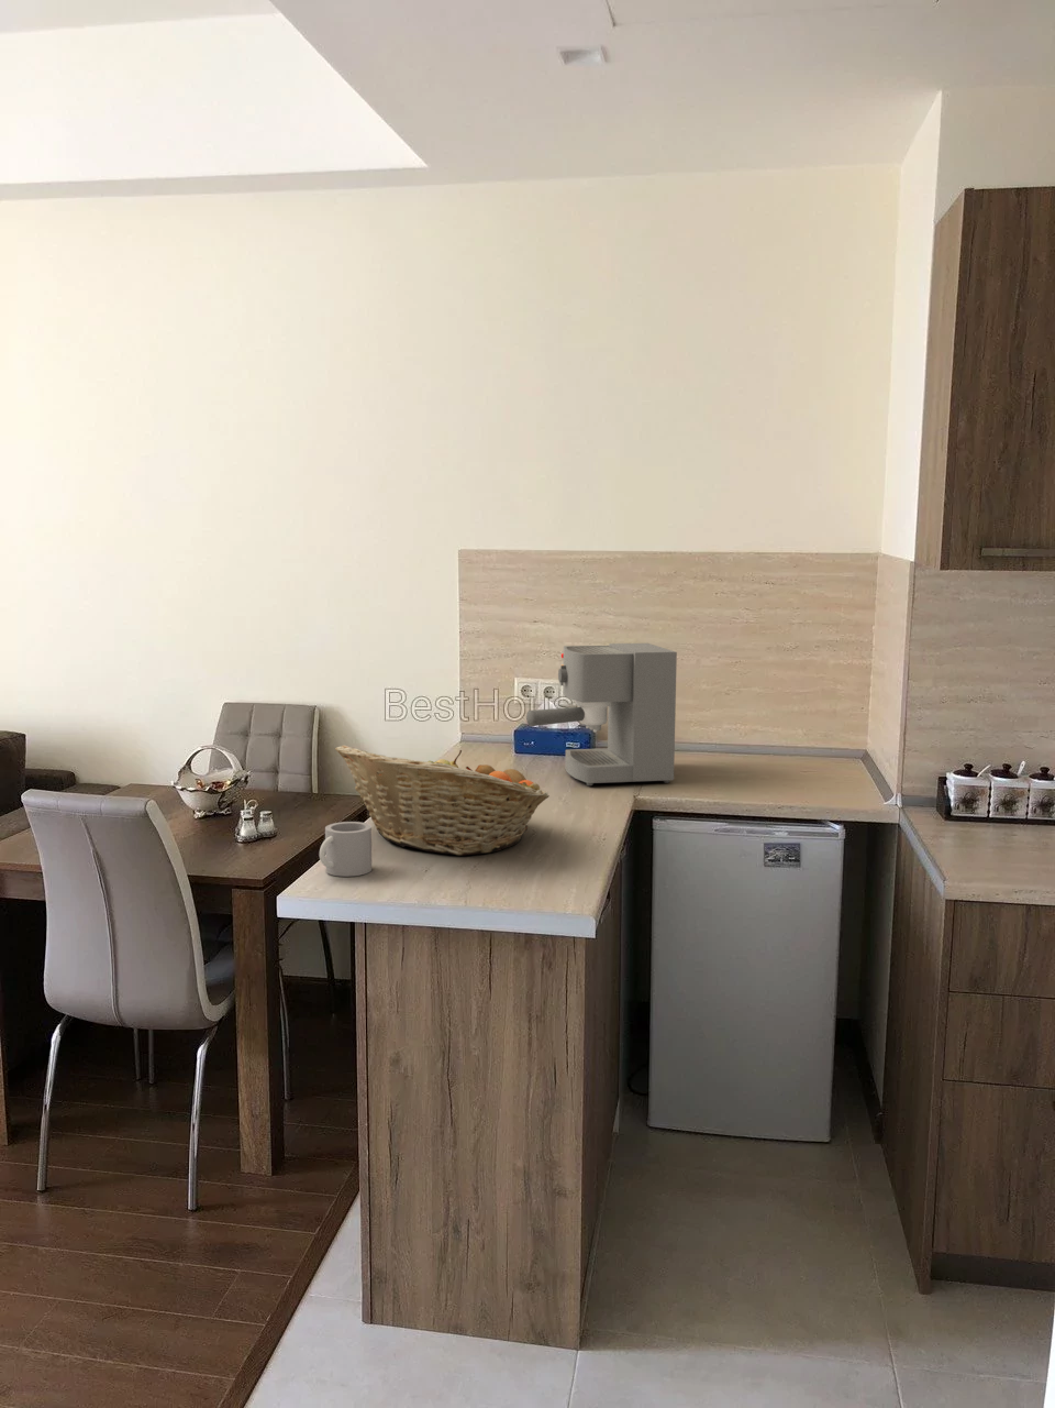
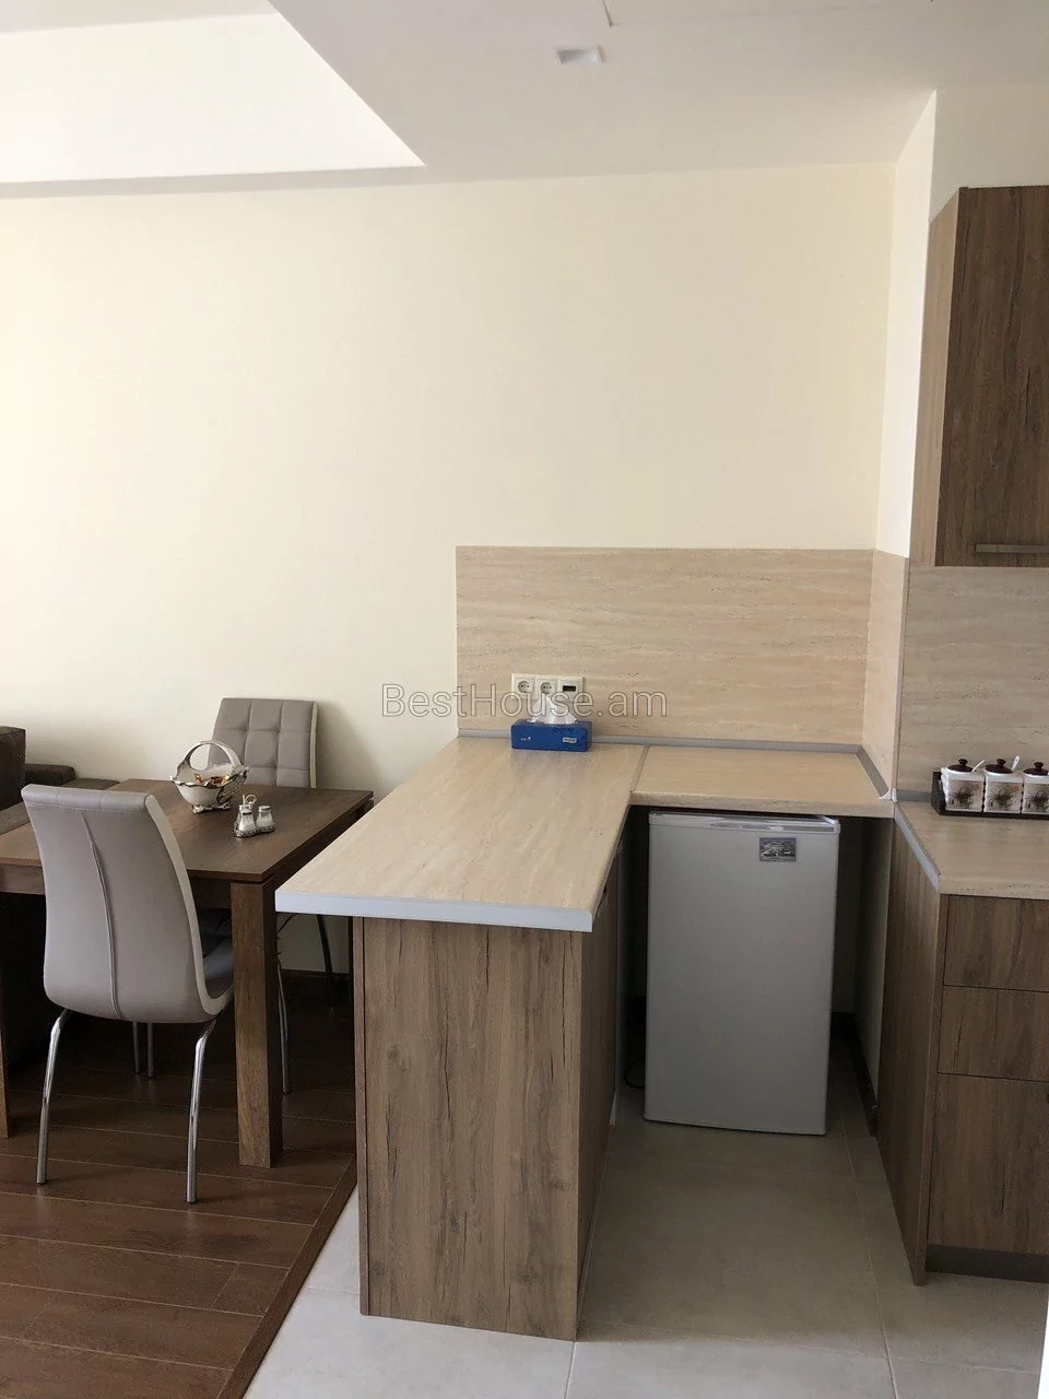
- fruit basket [334,745,551,856]
- coffee maker [525,642,678,786]
- mug [319,820,372,878]
